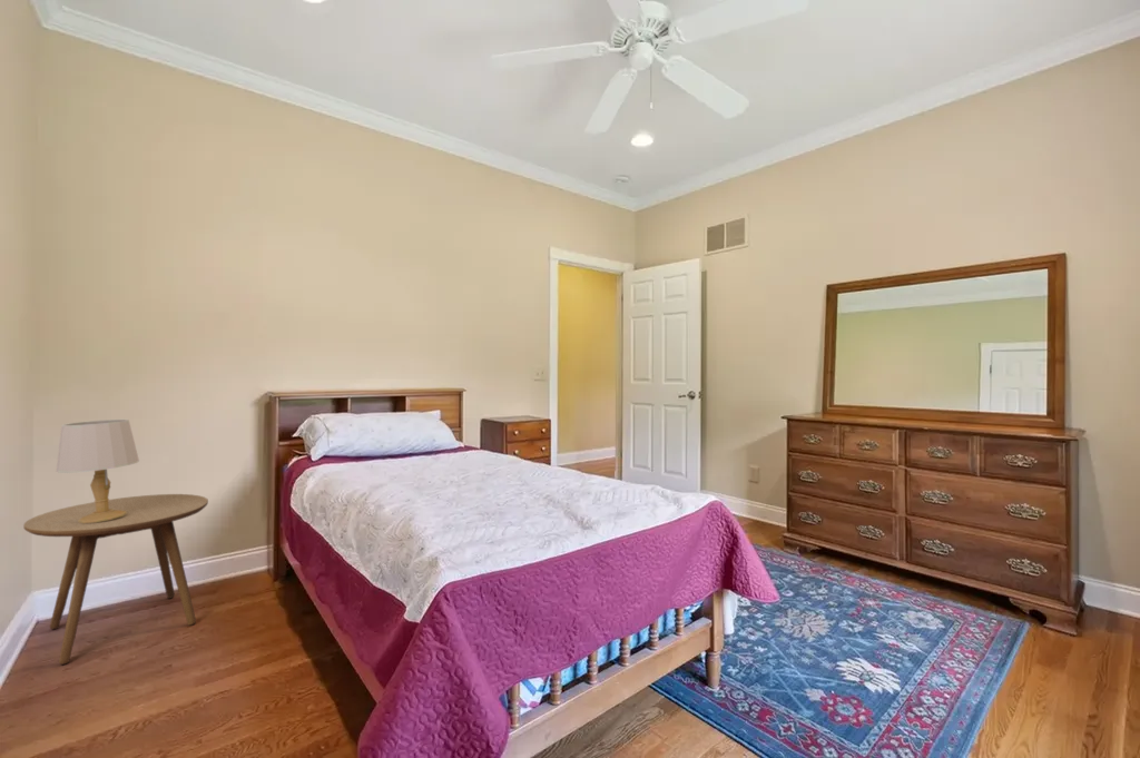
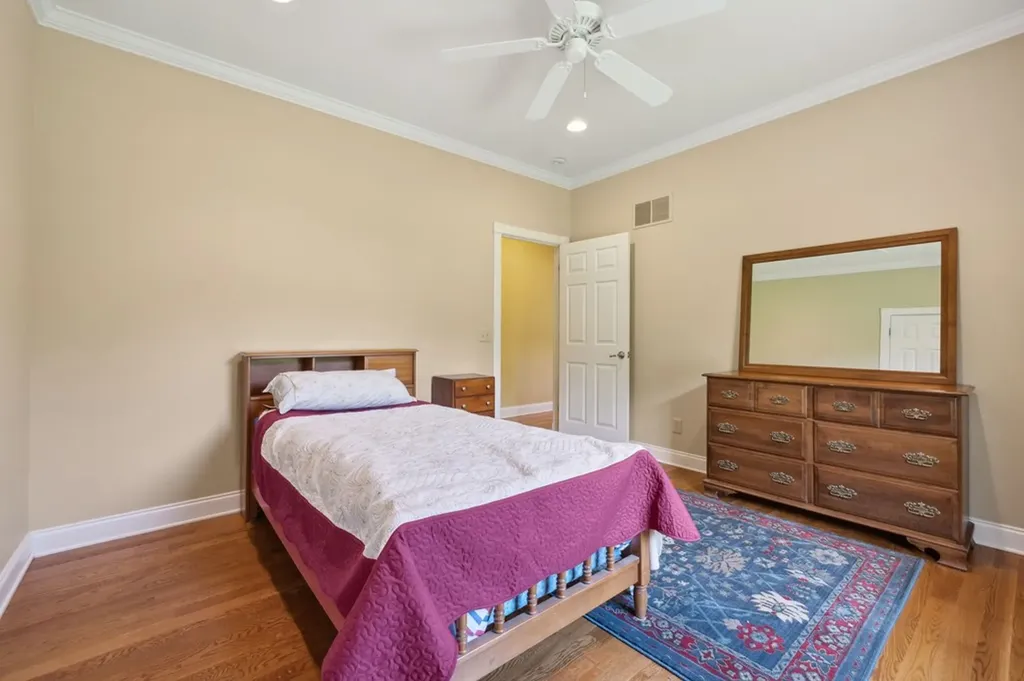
- table lamp [55,419,140,523]
- side table [22,493,209,666]
